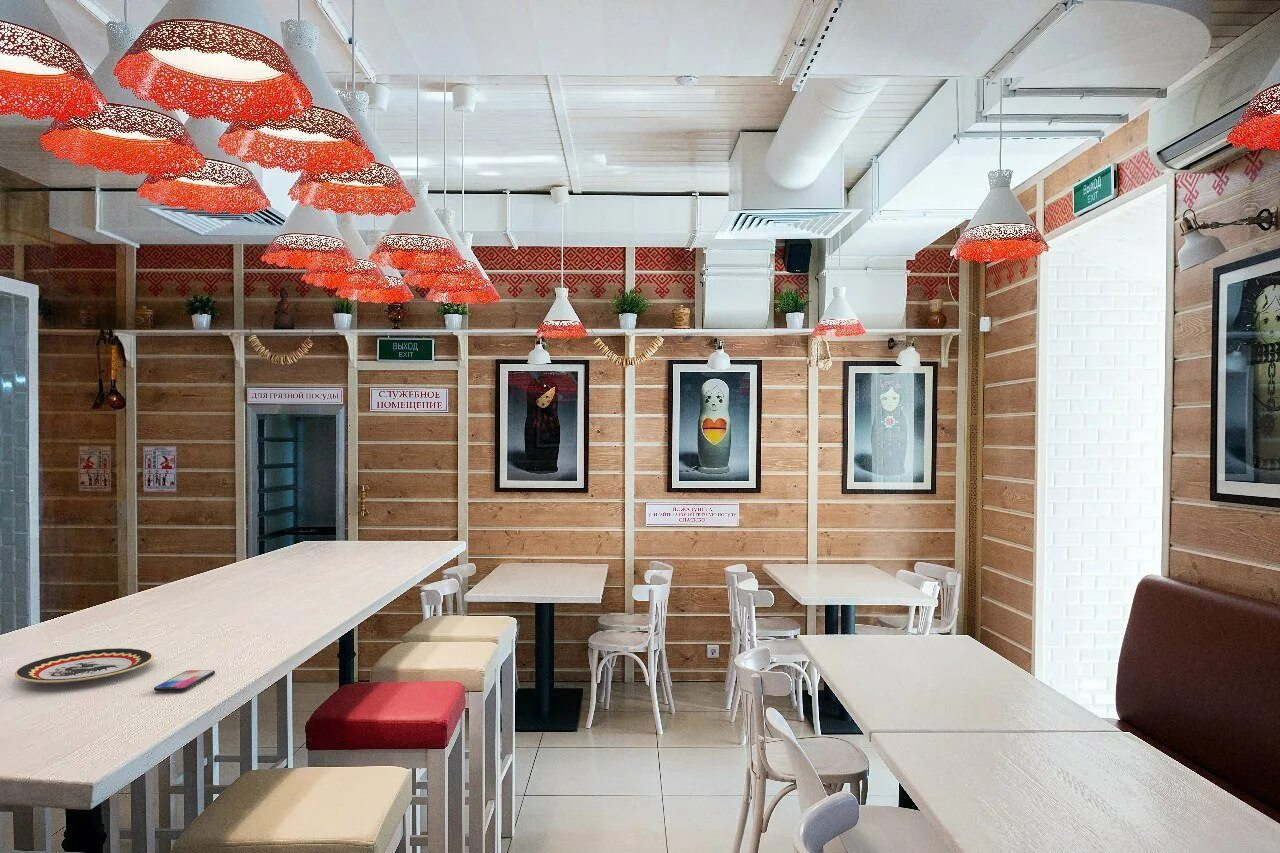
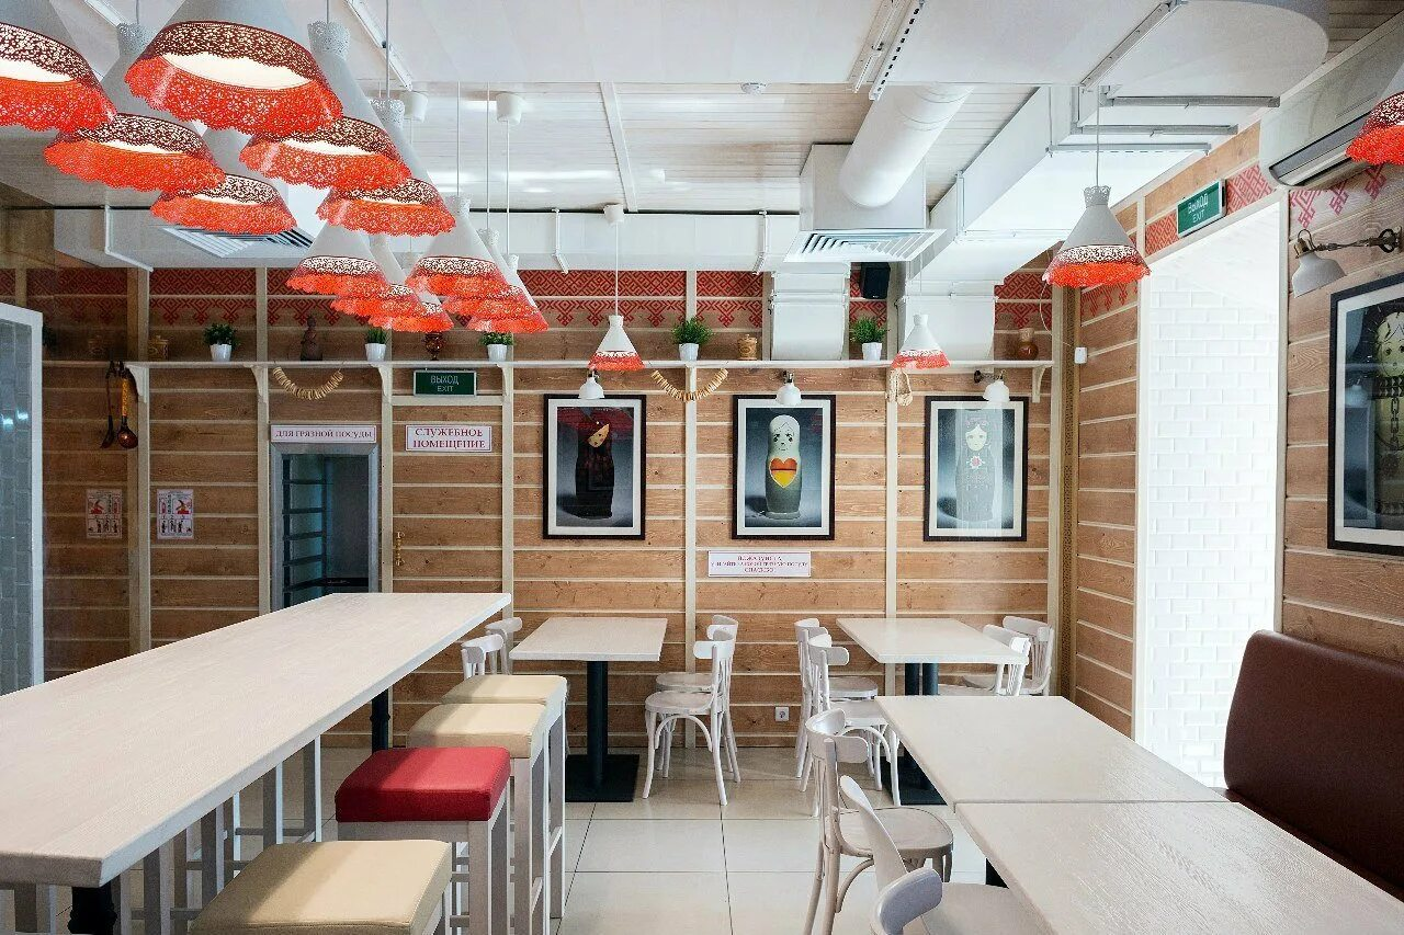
- smartphone [153,669,216,692]
- plate [14,647,154,684]
